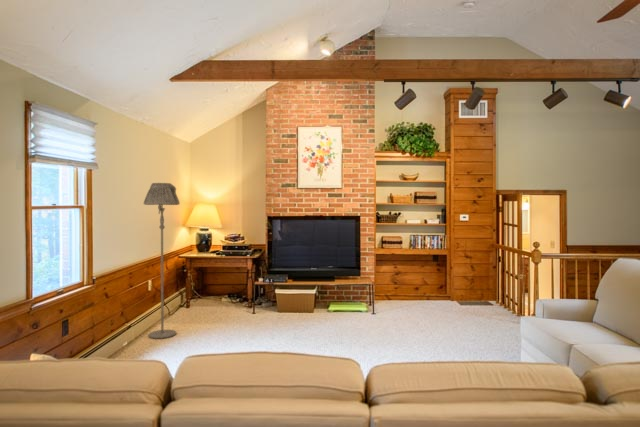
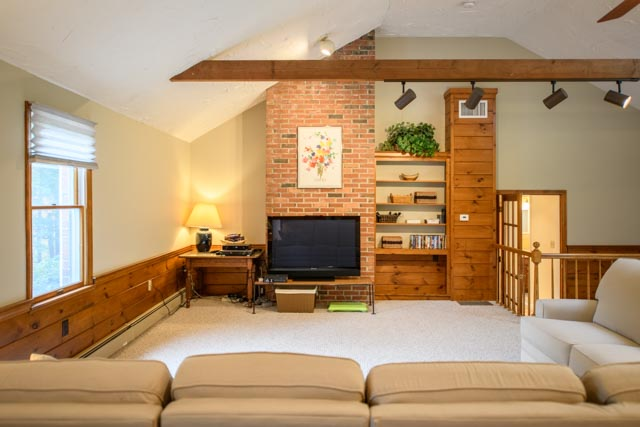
- floor lamp [143,182,181,340]
